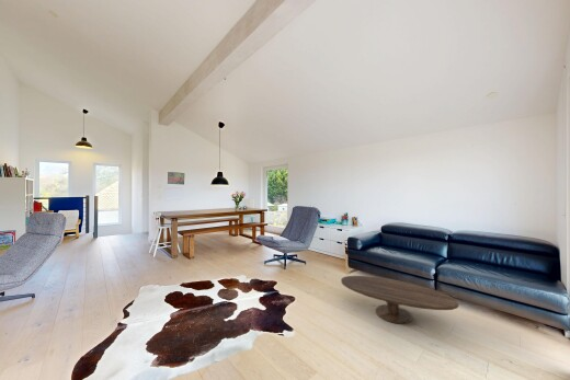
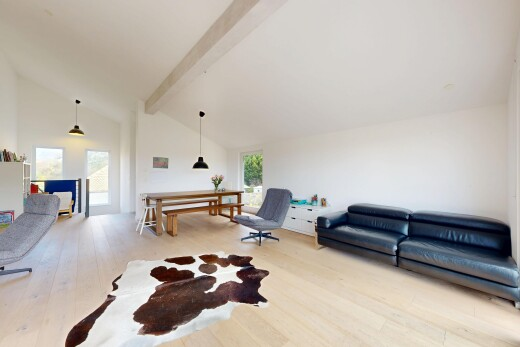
- coffee table [340,275,460,325]
